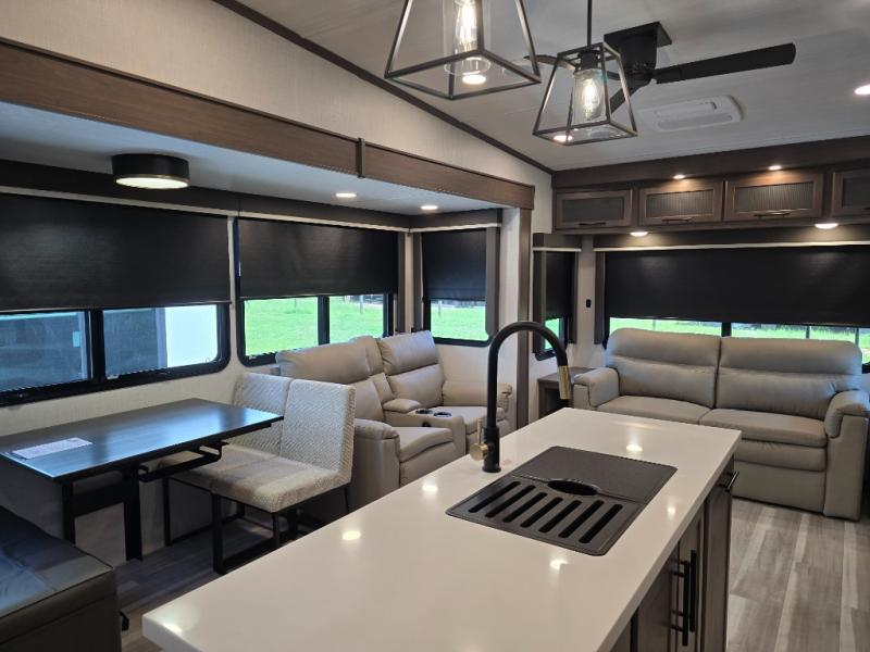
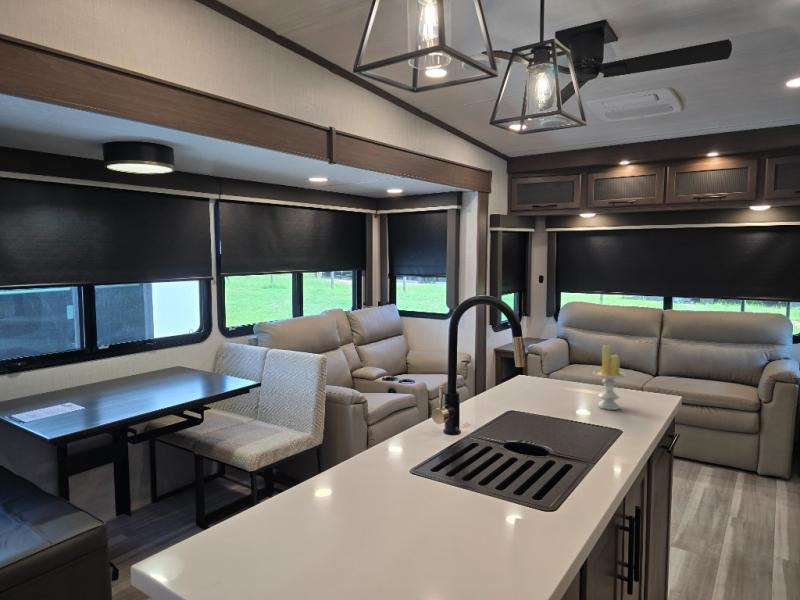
+ candle [591,344,628,411]
